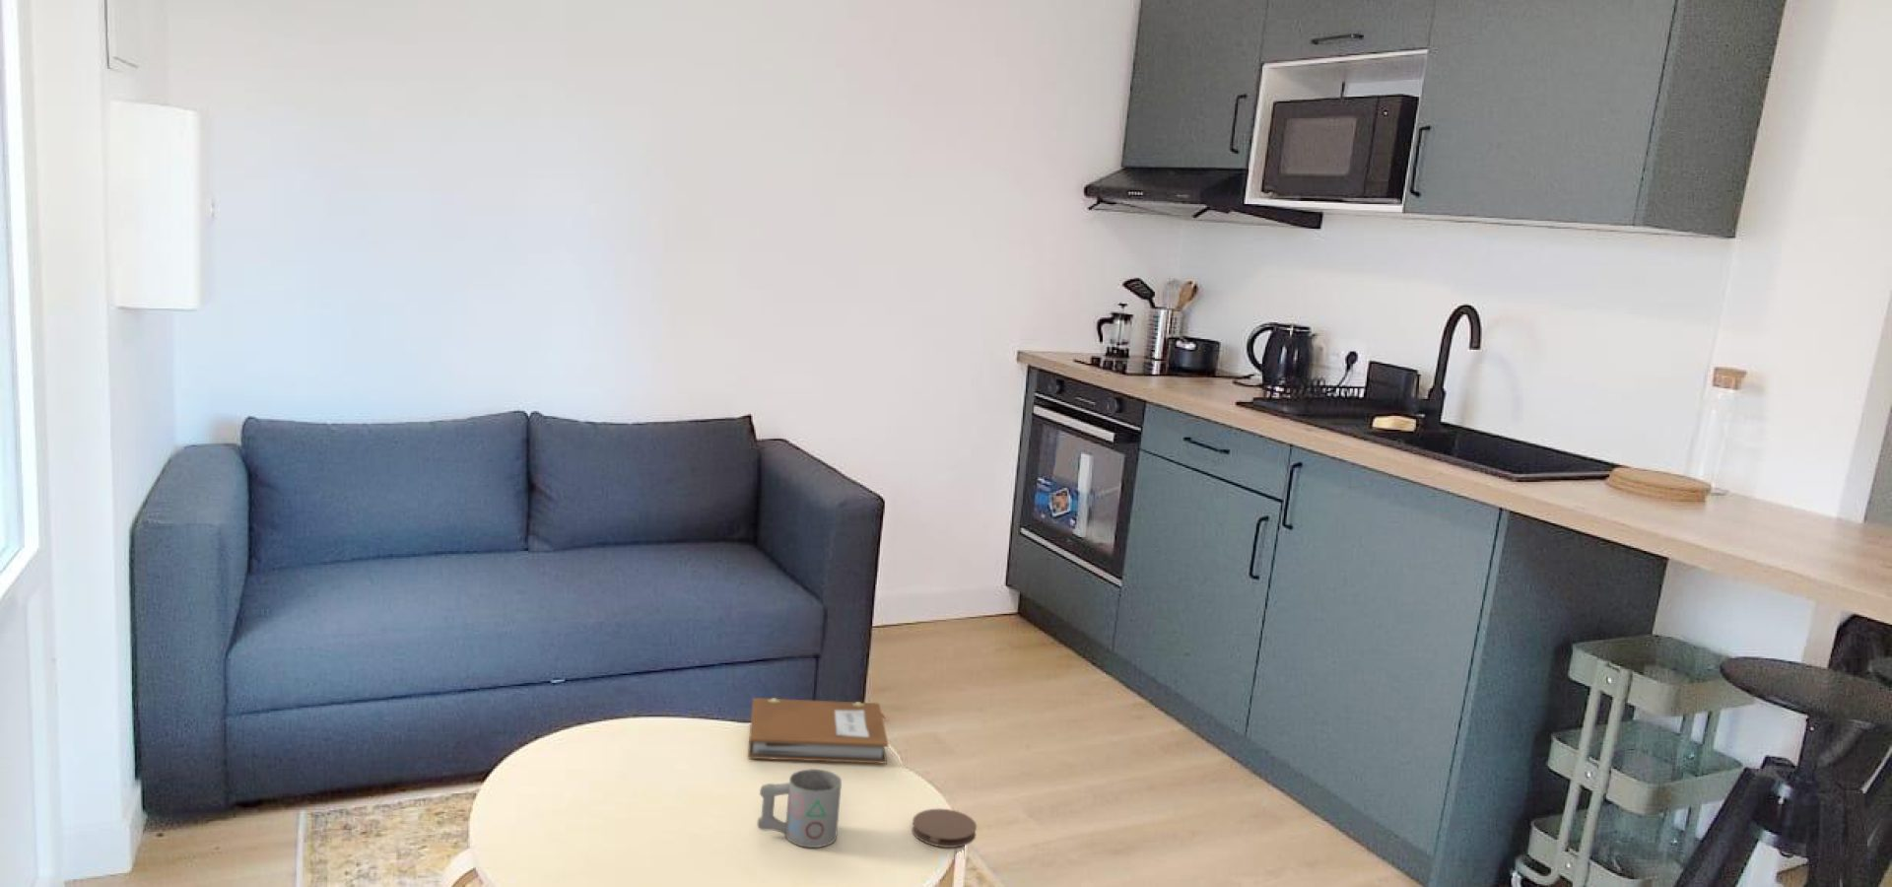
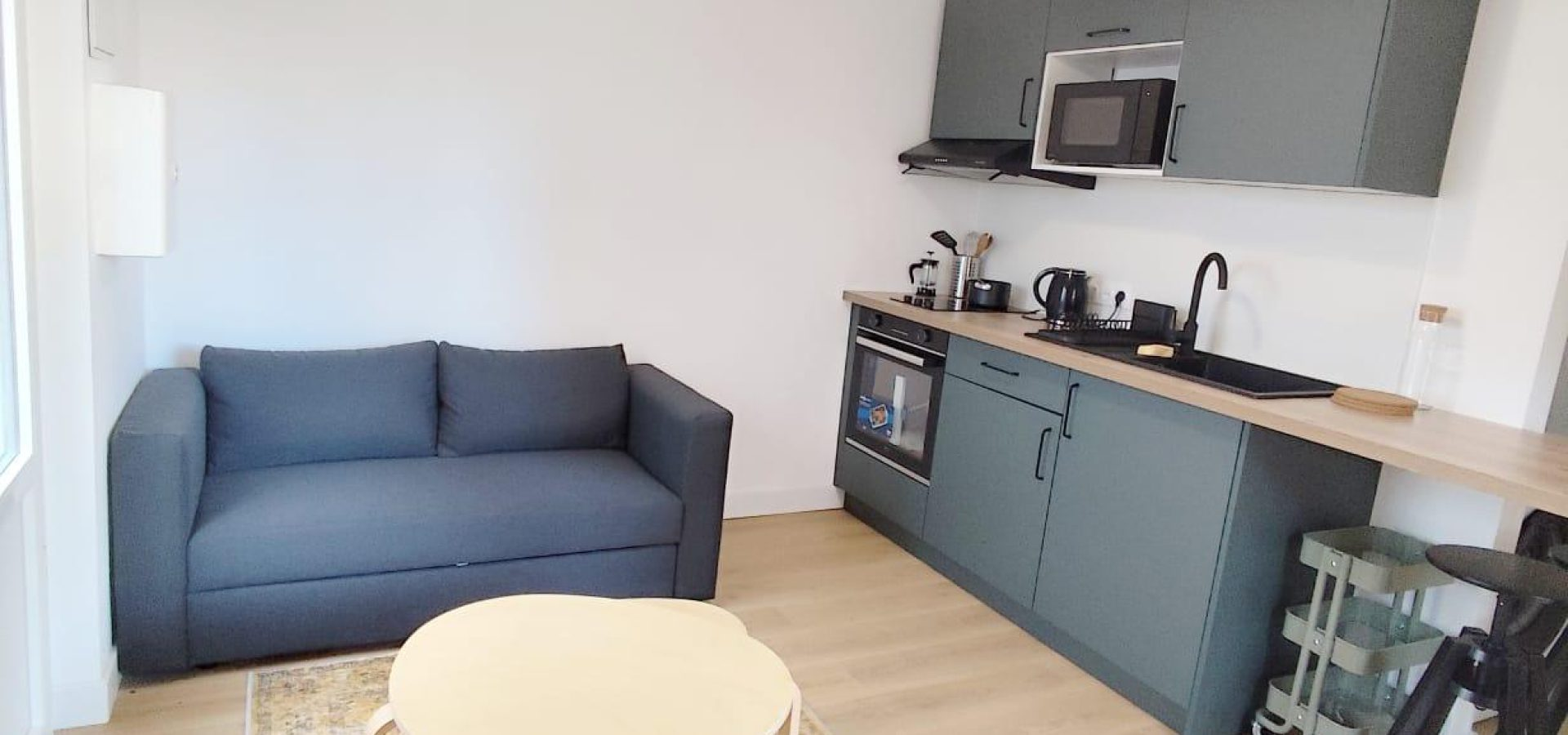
- notebook [747,696,889,765]
- coaster [911,809,977,848]
- mug [757,768,842,848]
